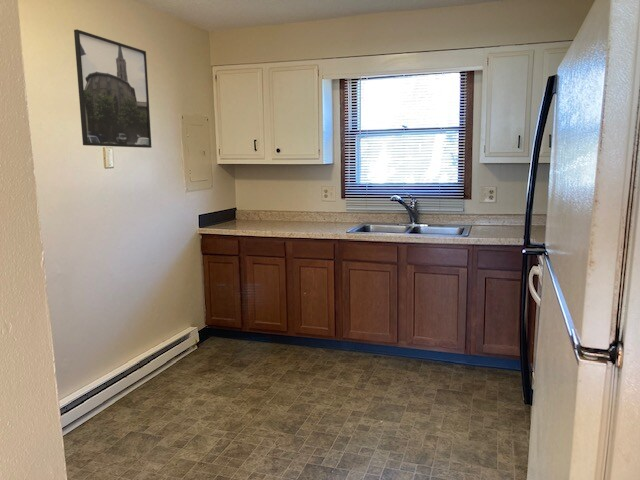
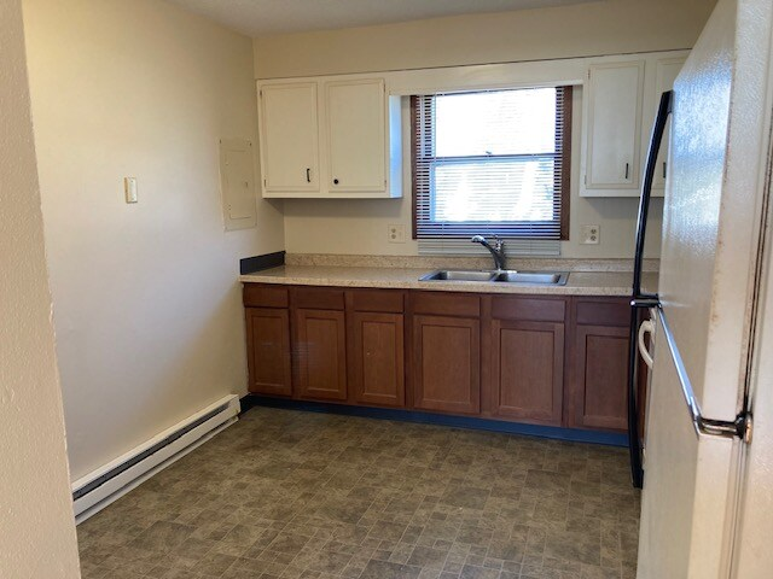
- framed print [73,28,153,149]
